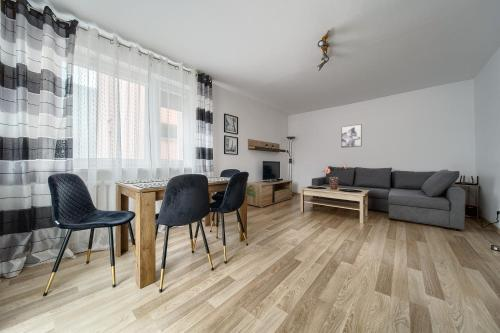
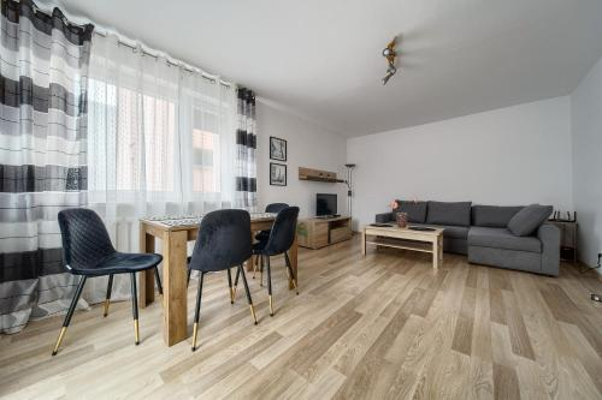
- wall art [340,123,363,149]
